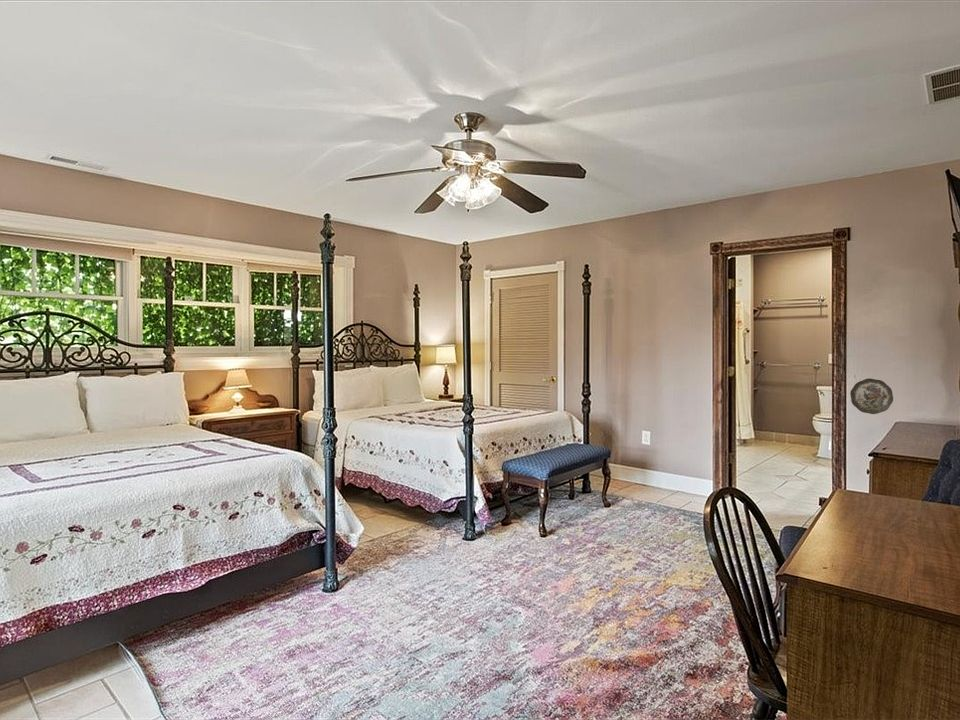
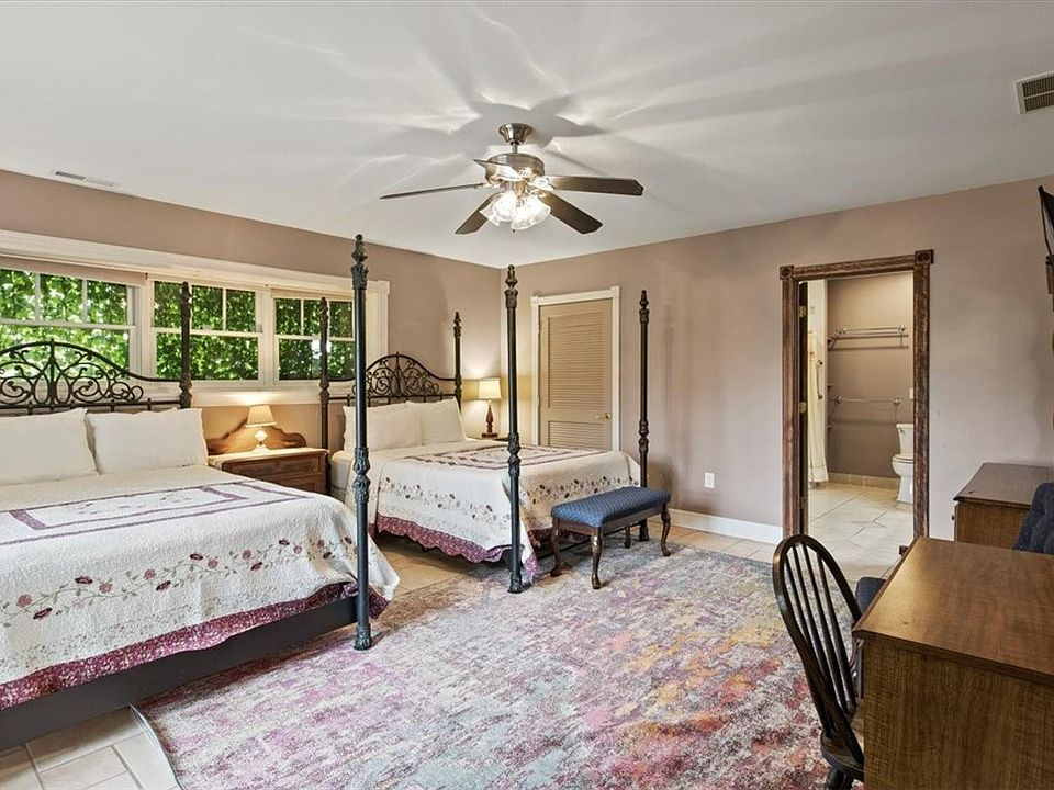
- decorative plate [849,377,894,415]
